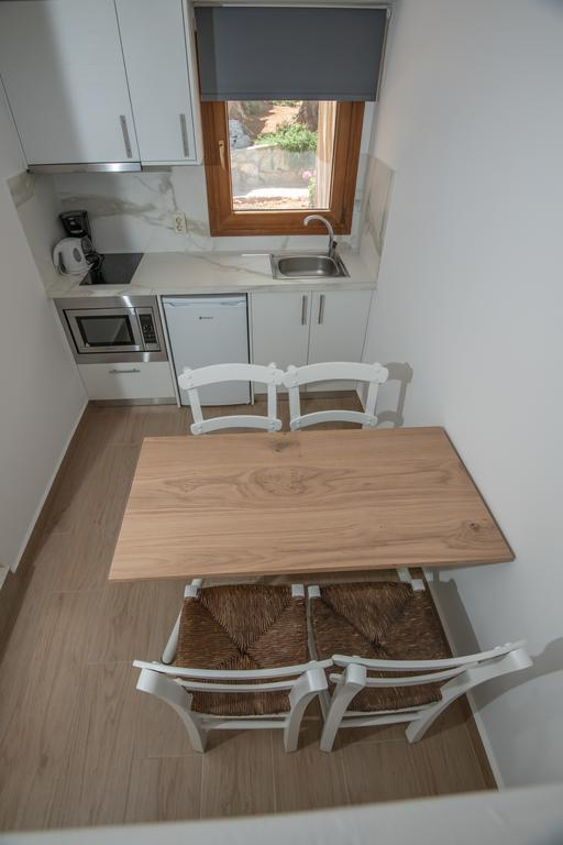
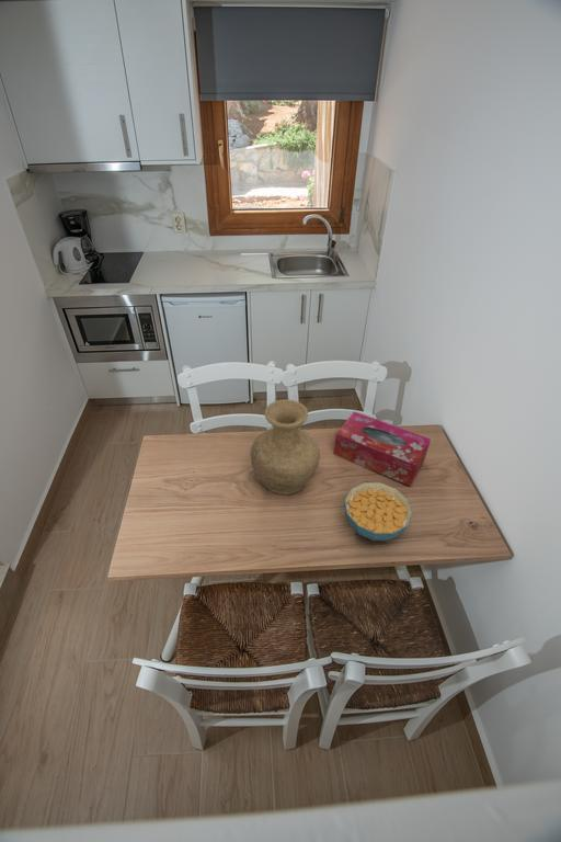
+ vase [249,398,321,496]
+ cereal bowl [343,481,413,542]
+ tissue box [333,410,432,487]
